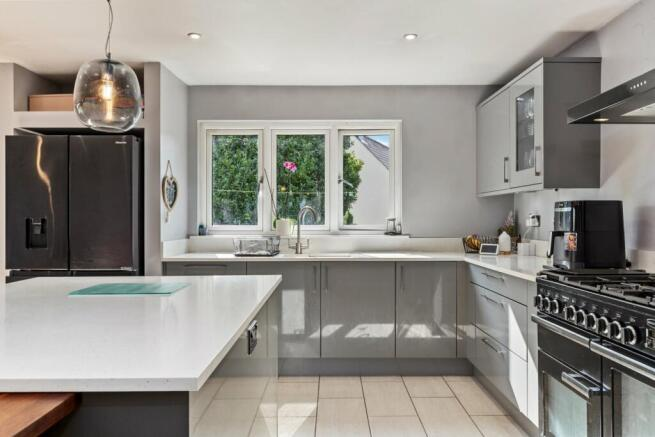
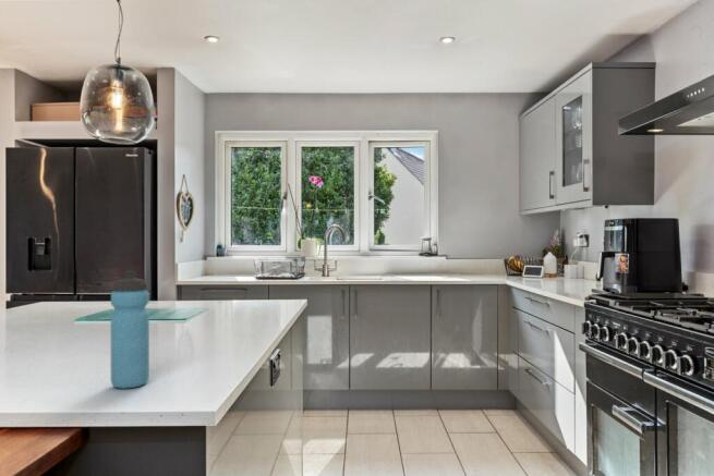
+ water bottle [110,270,150,390]
